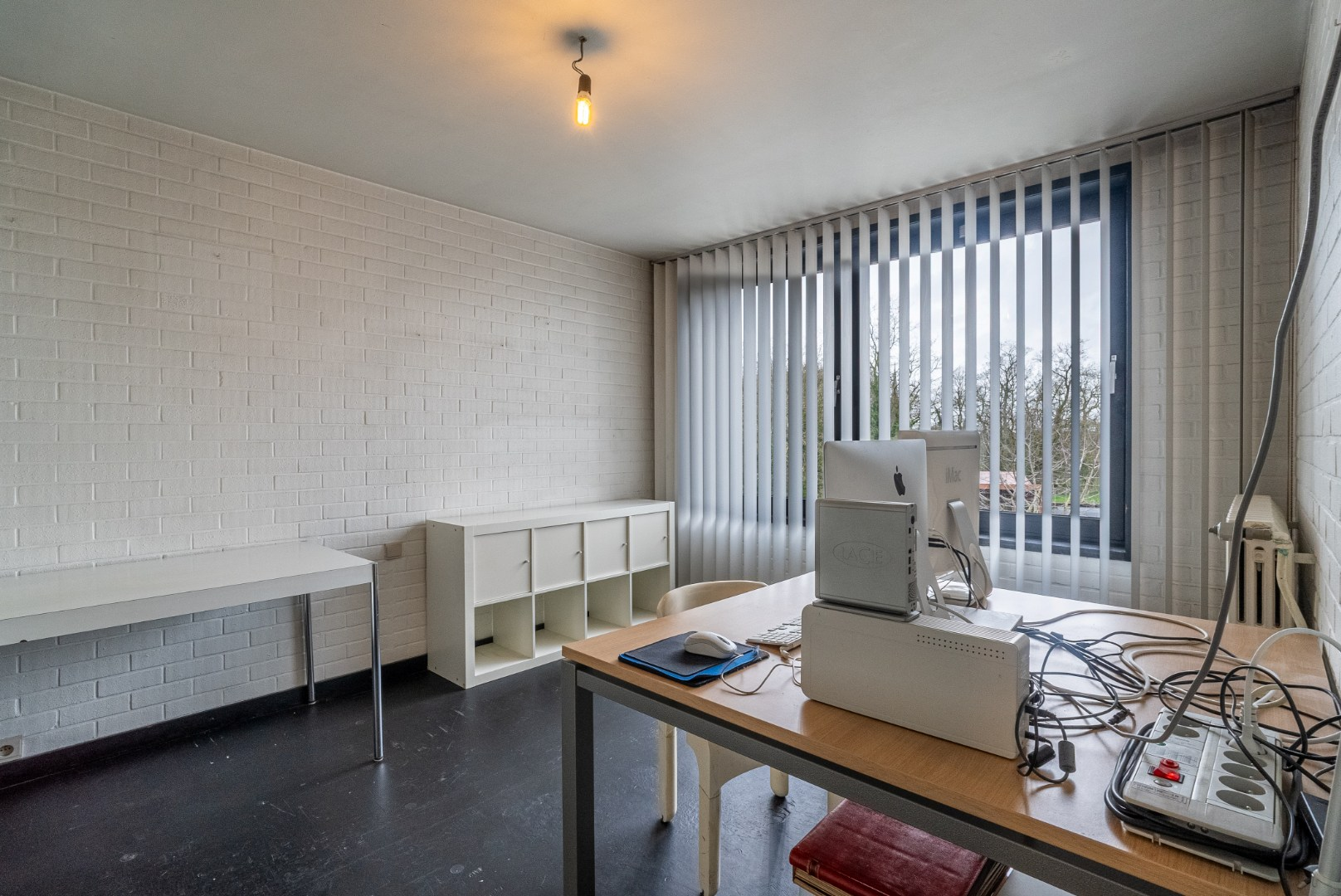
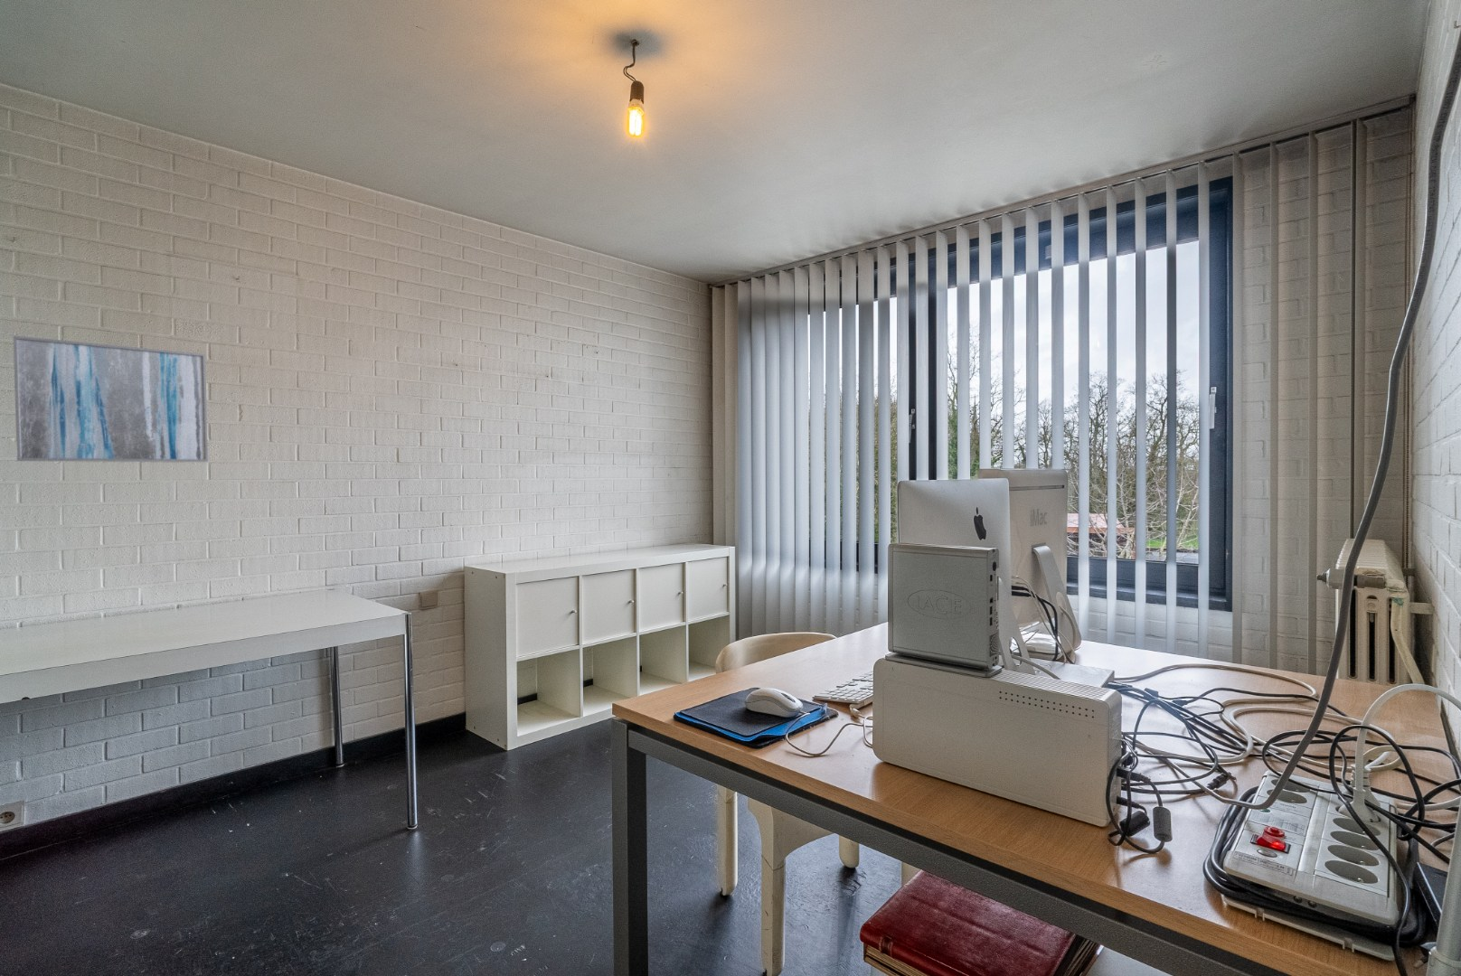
+ wall art [13,334,209,463]
